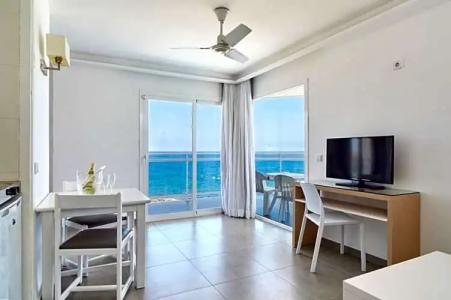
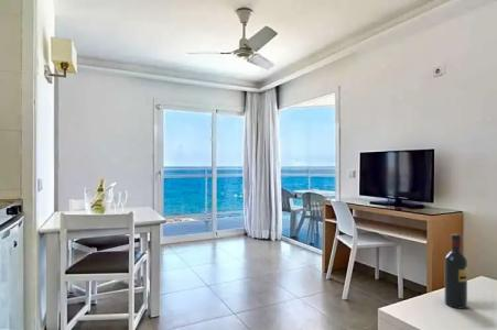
+ wine bottle [444,232,468,310]
